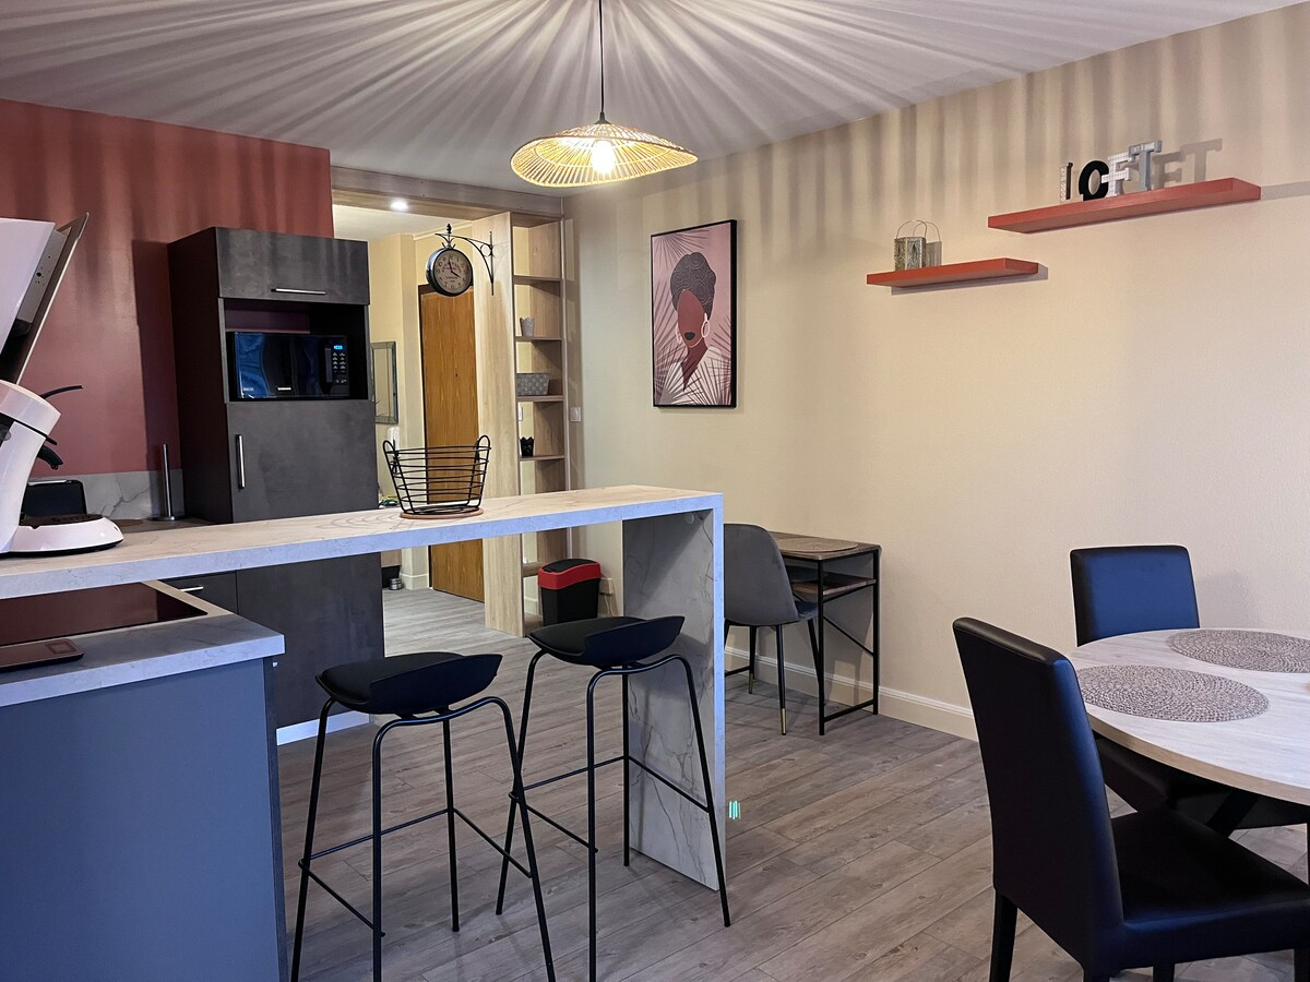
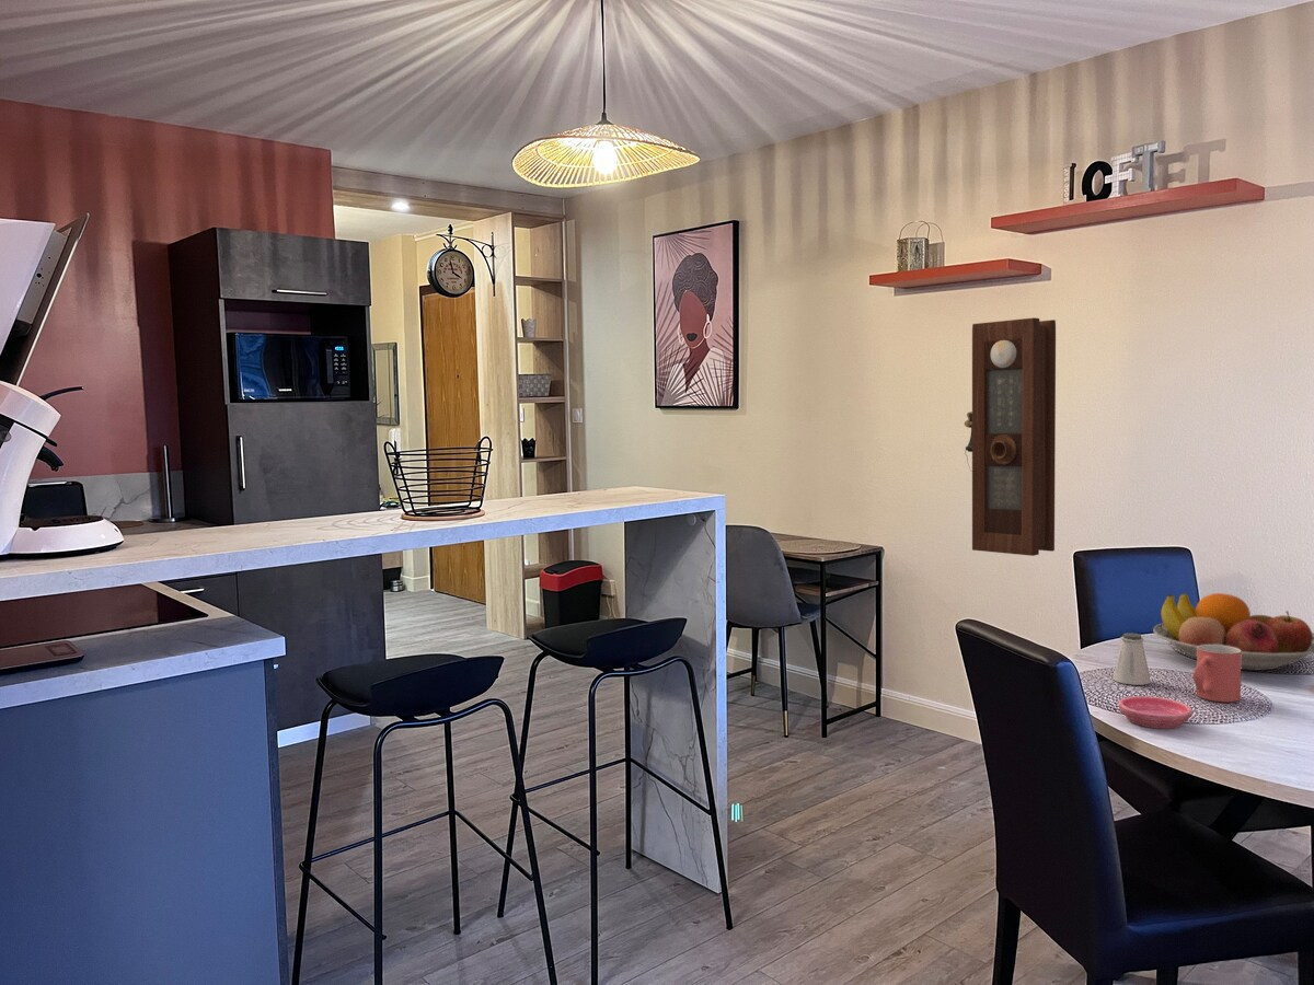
+ pendulum clock [964,316,1057,557]
+ saucer [1118,695,1194,730]
+ saltshaker [1113,631,1152,686]
+ mug [1191,645,1242,703]
+ fruit bowl [1152,592,1314,671]
